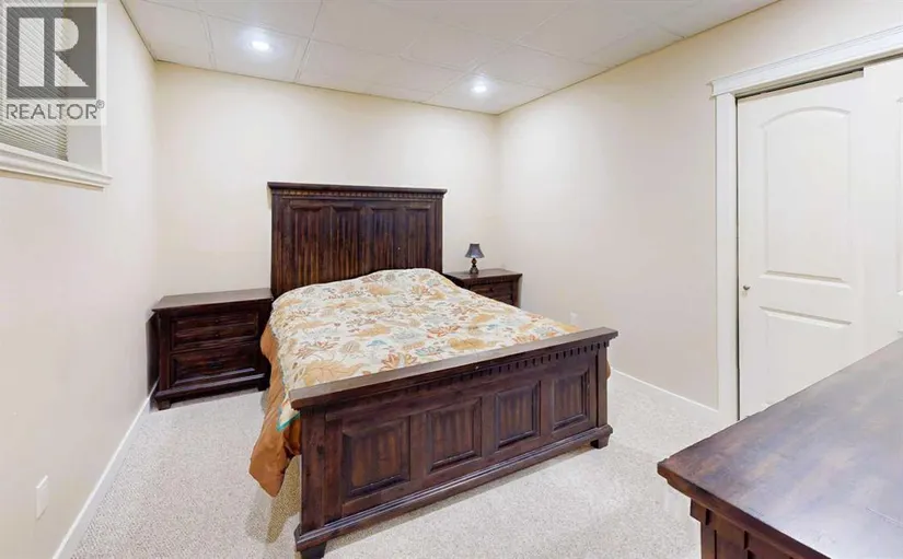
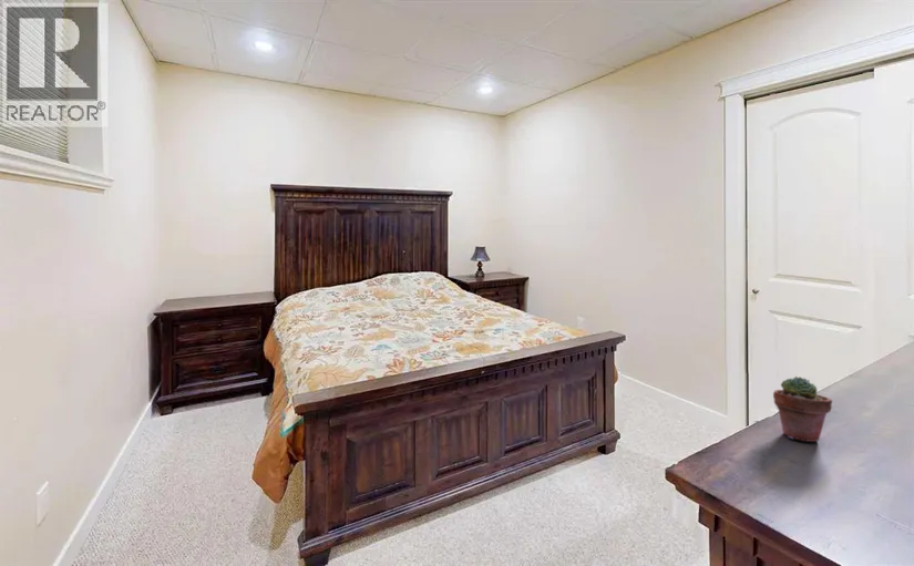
+ potted succulent [772,375,833,443]
